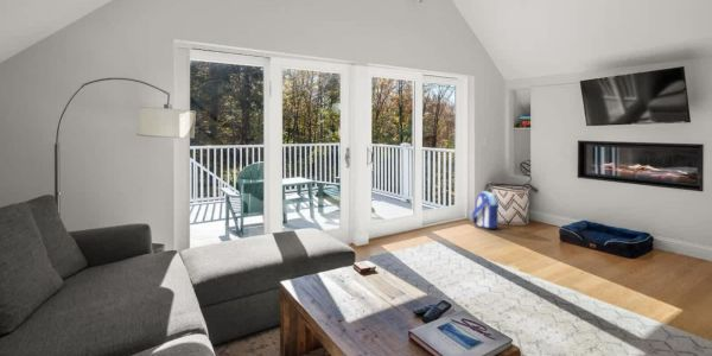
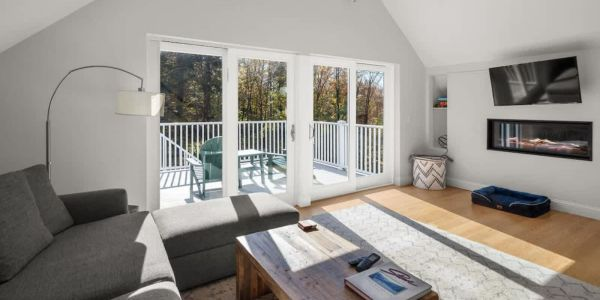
- backpack [471,190,500,230]
